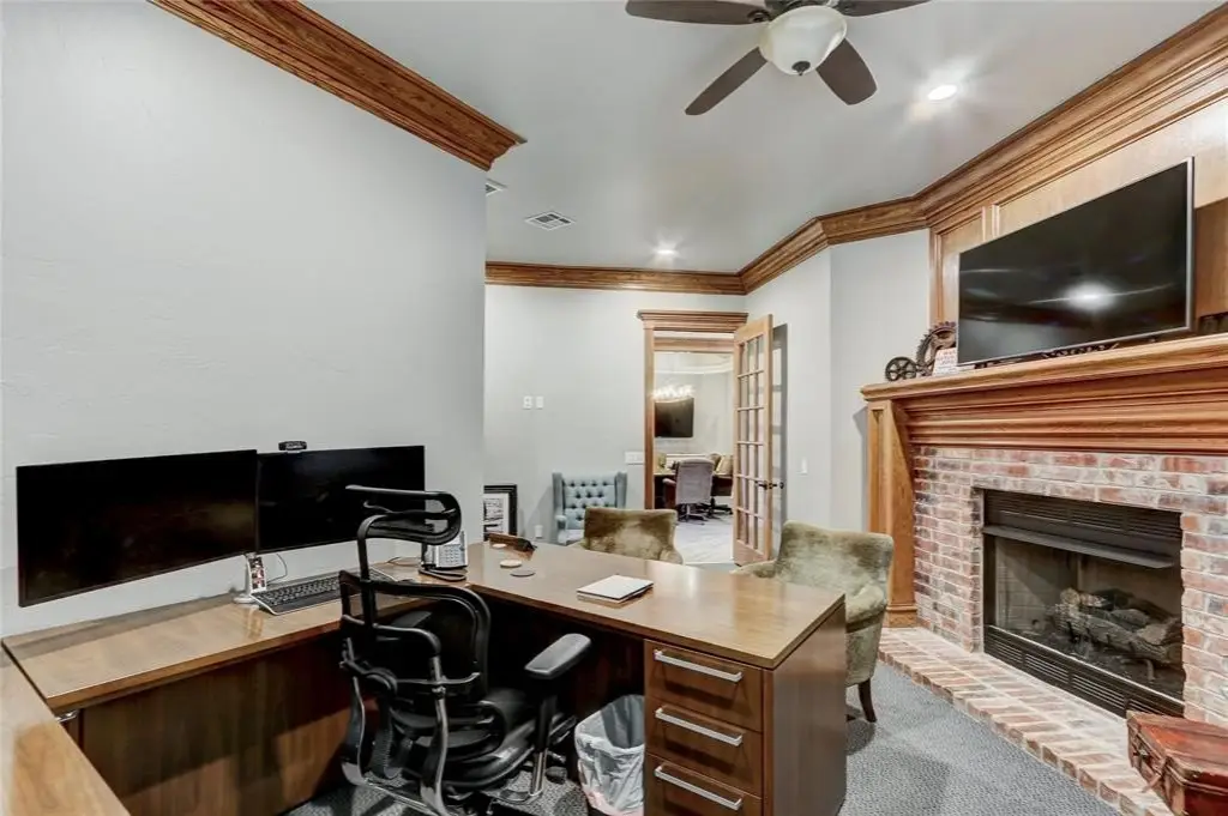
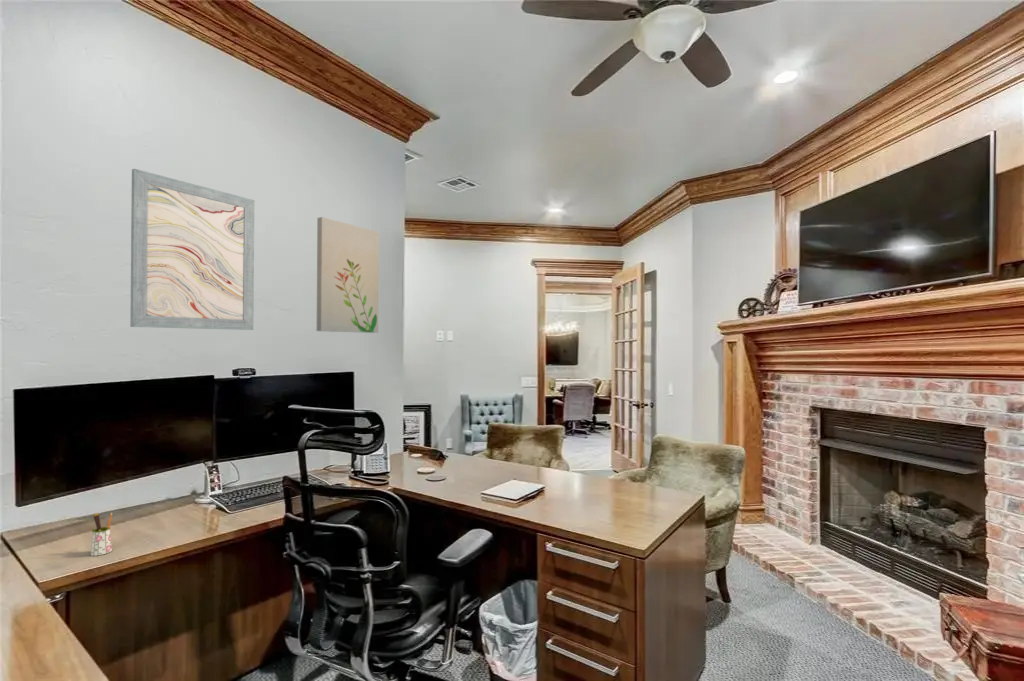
+ pen holder [90,512,113,557]
+ wall art [129,168,255,331]
+ wall art [316,216,380,334]
